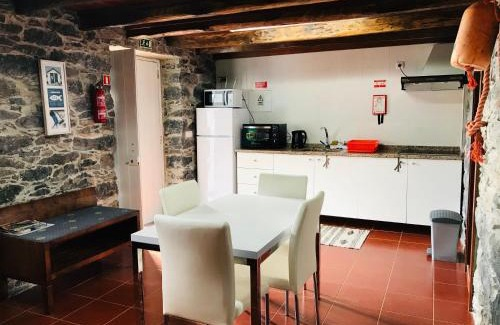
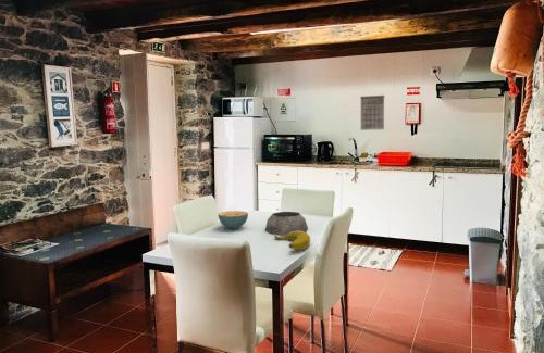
+ banana [273,230,311,251]
+ calendar [359,88,385,131]
+ cereal bowl [217,210,249,230]
+ plant pot [264,211,309,236]
